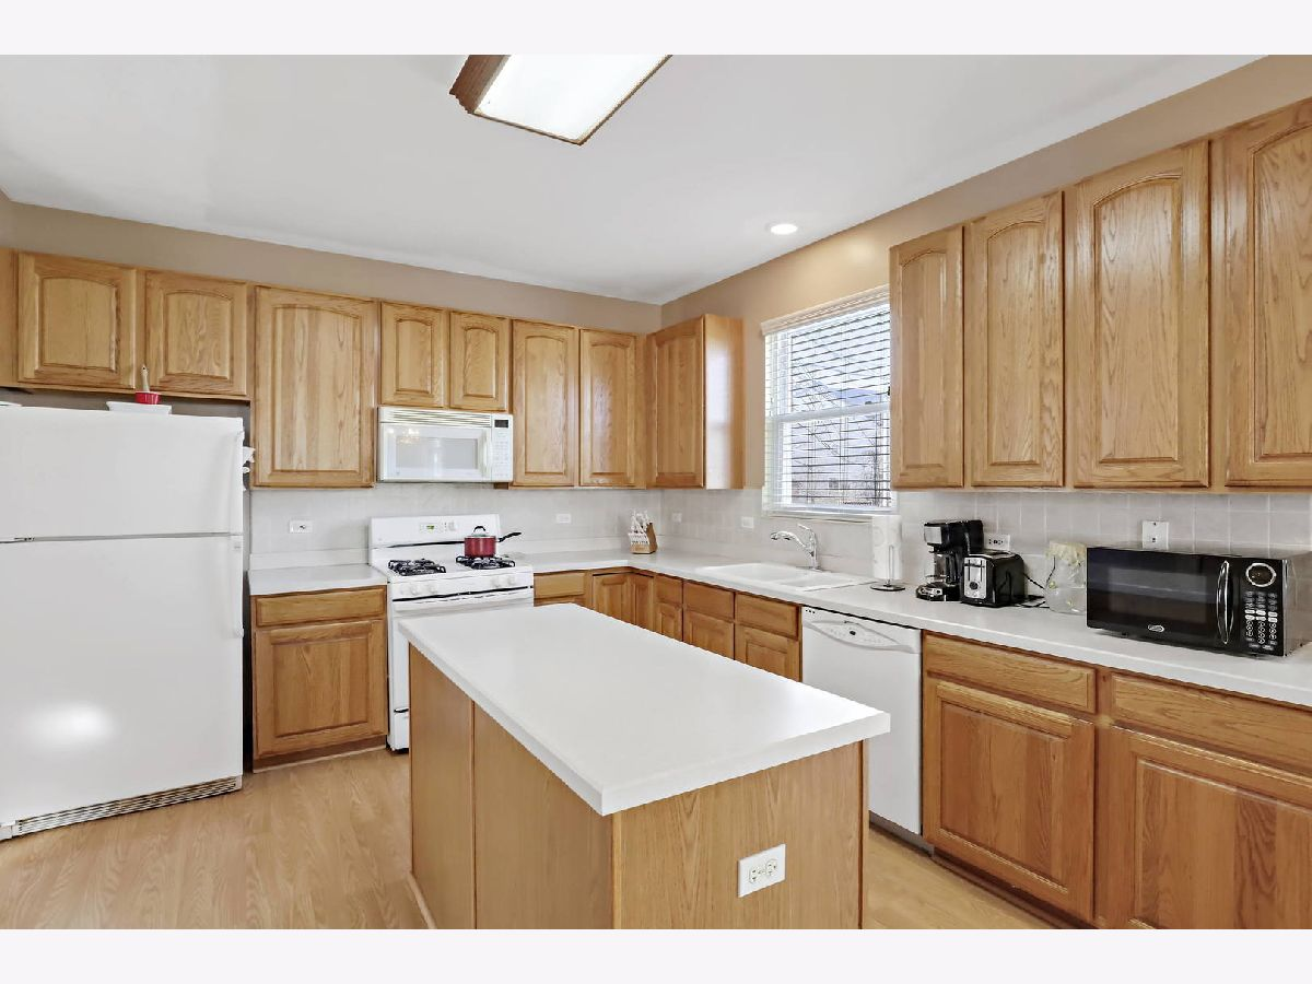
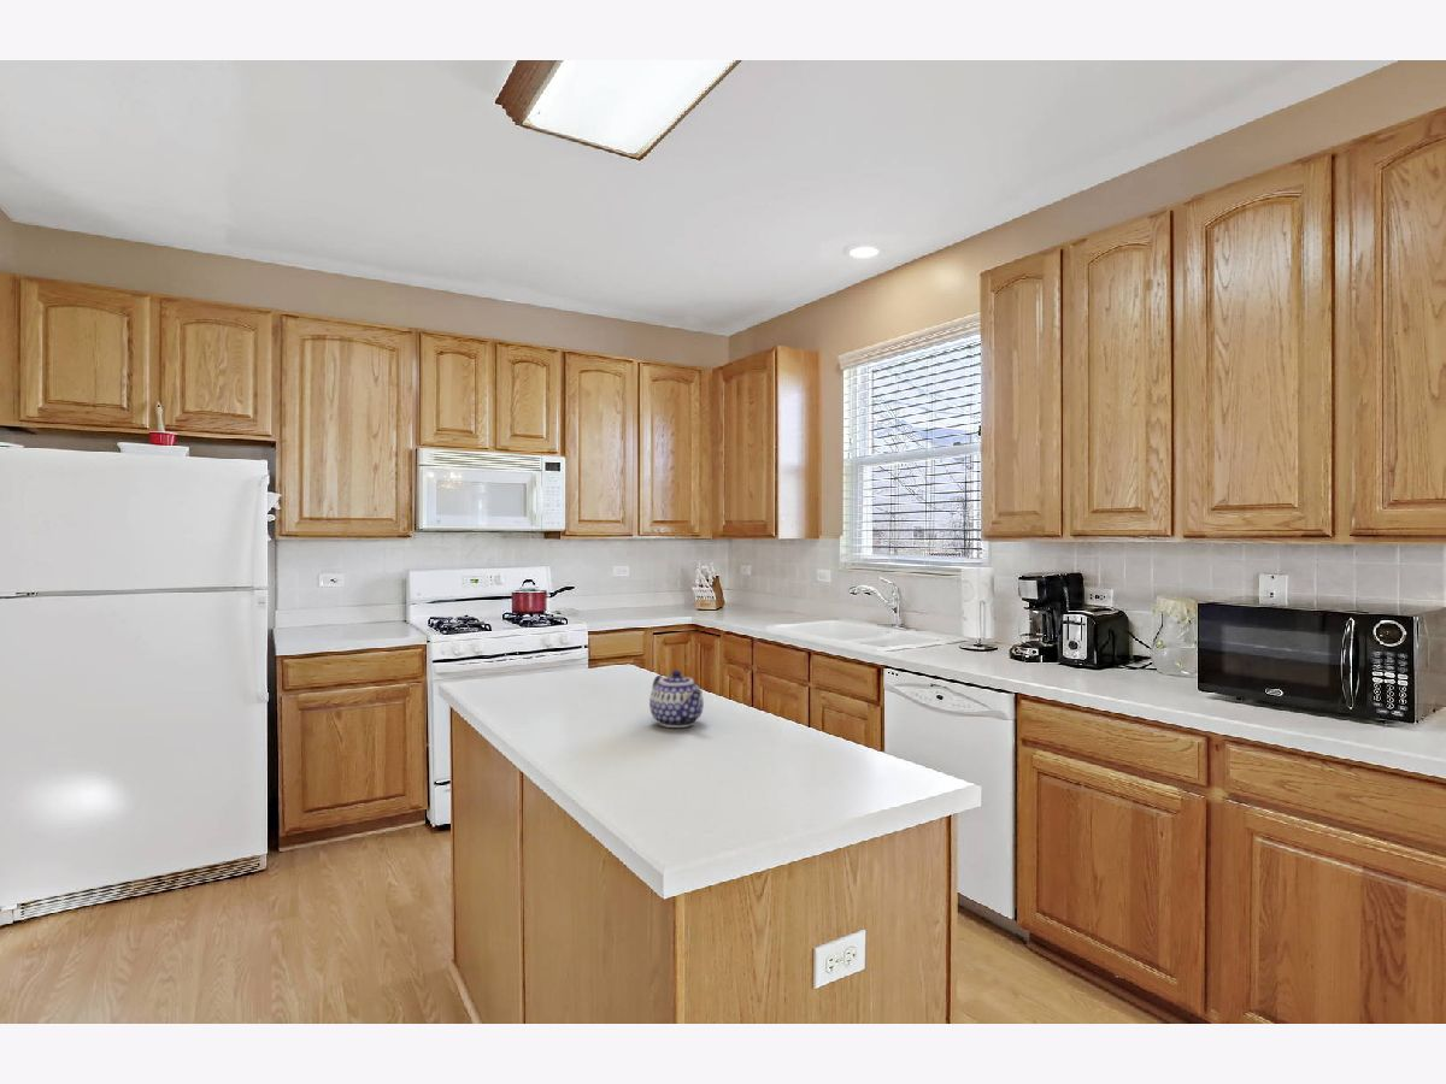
+ teapot [648,668,705,729]
